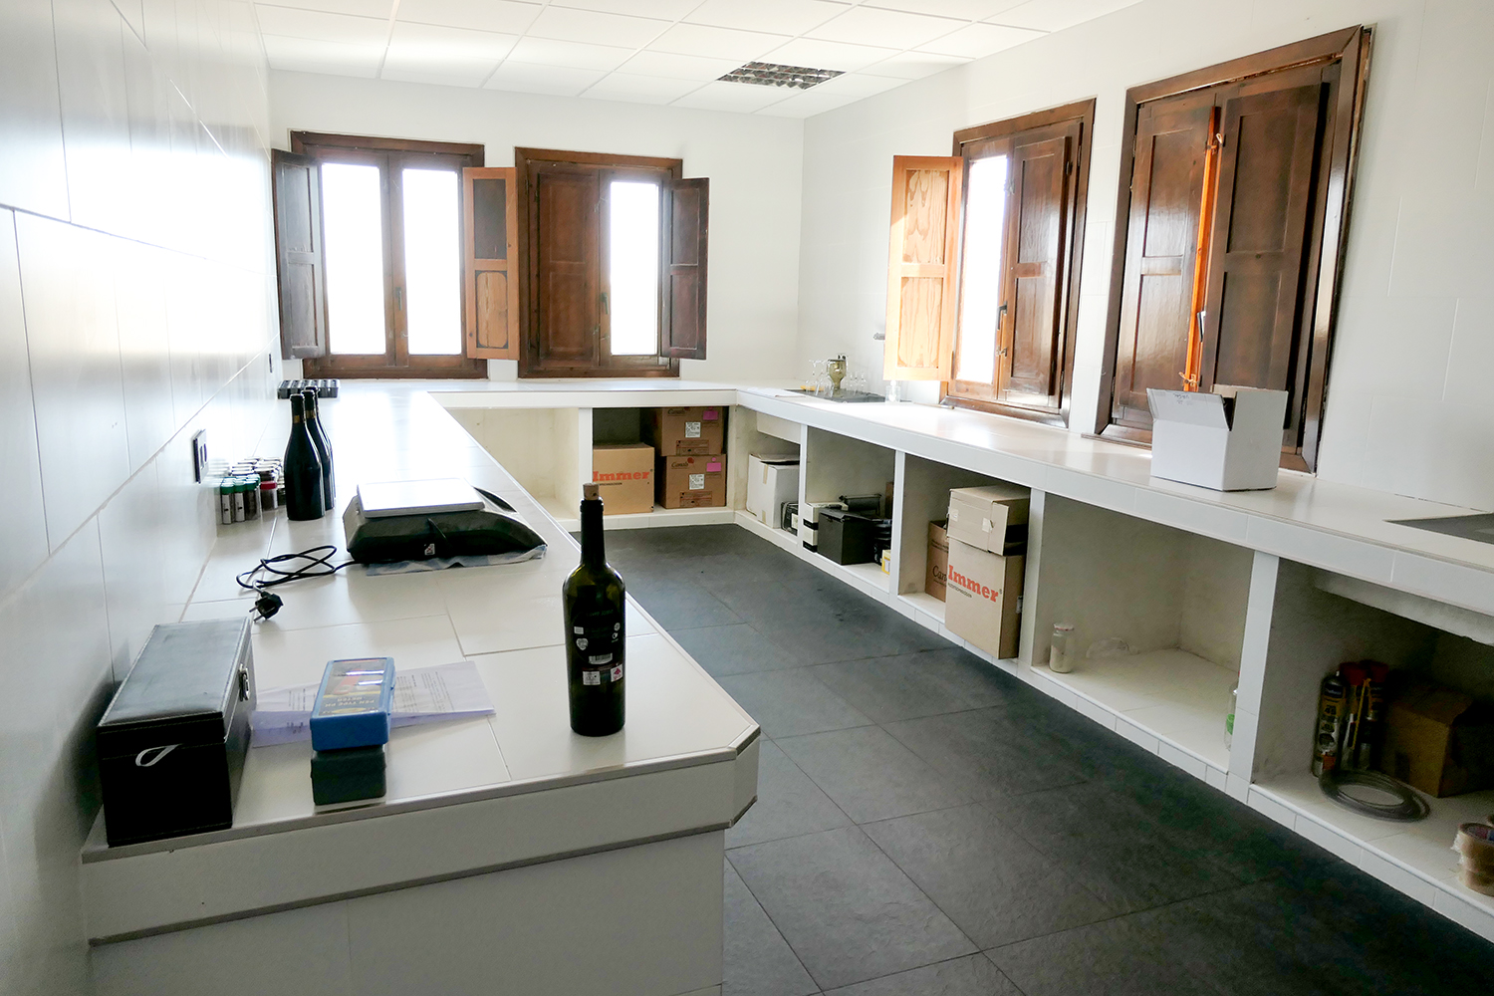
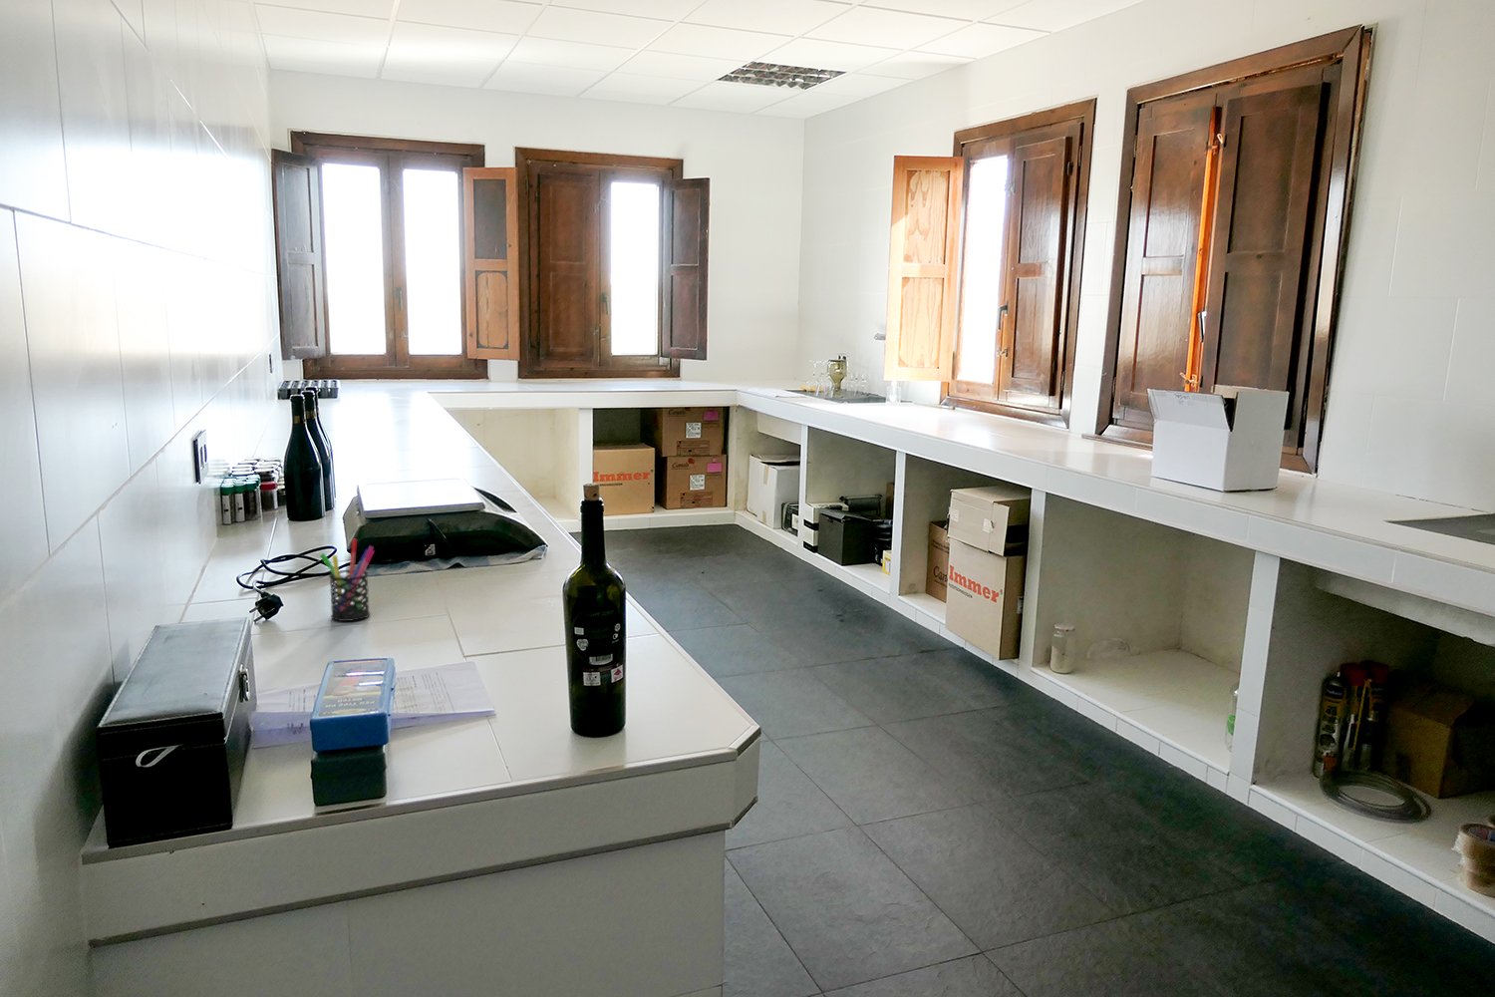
+ pen holder [319,539,376,622]
